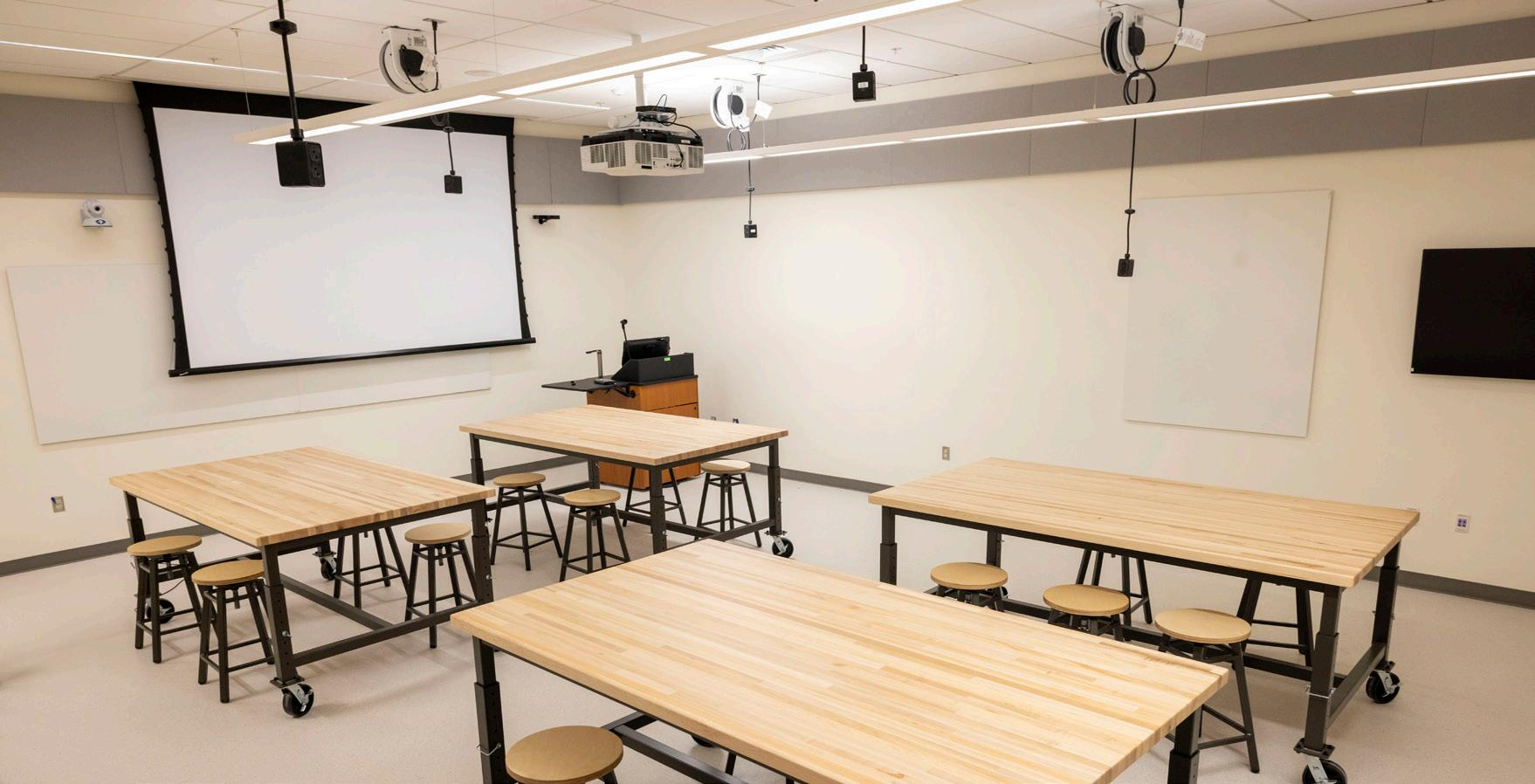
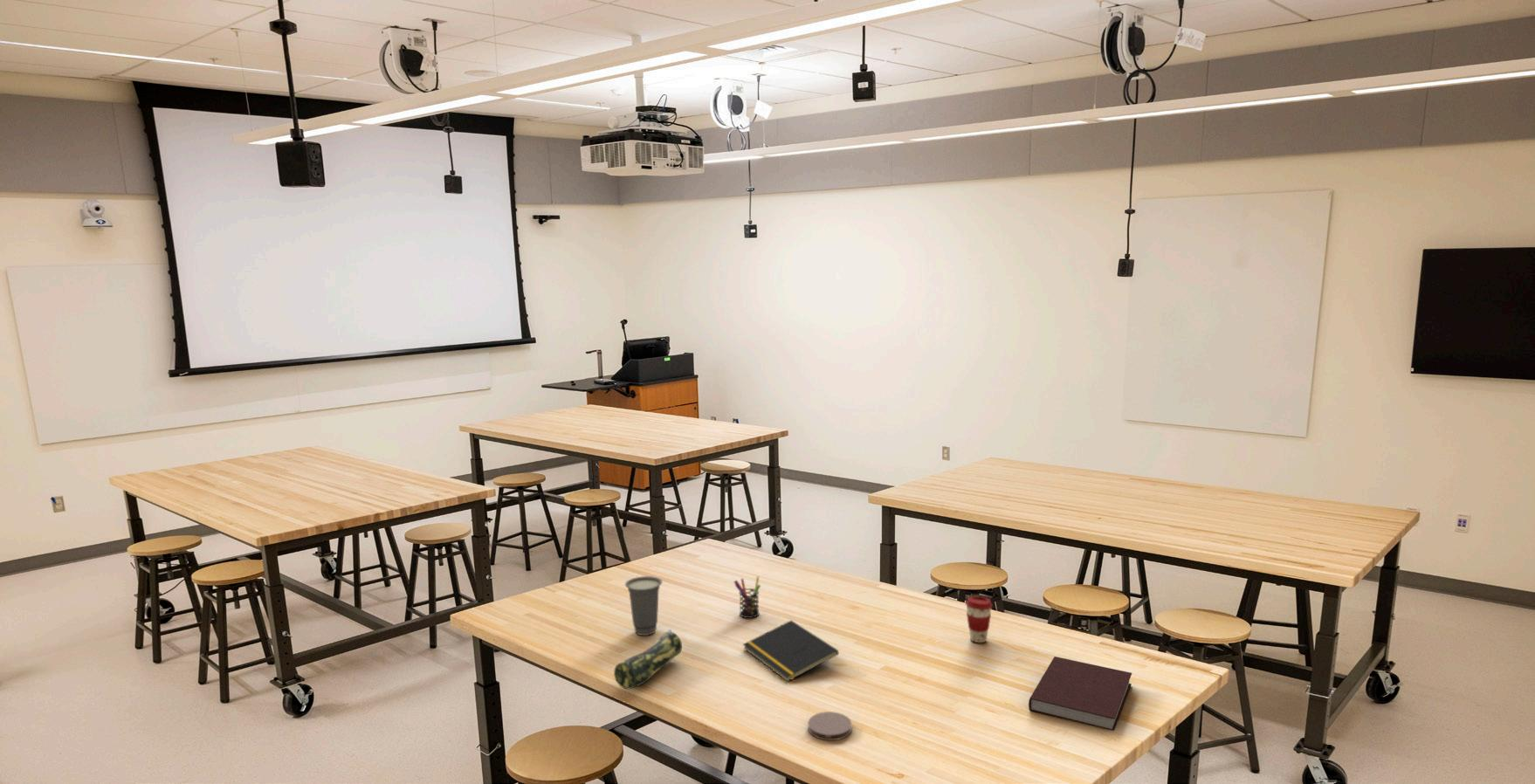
+ coaster [807,711,853,741]
+ notebook [1028,656,1132,732]
+ pen holder [733,575,761,619]
+ notepad [742,620,840,683]
+ coffee cup [965,595,994,643]
+ cup [624,575,663,636]
+ pencil case [613,629,683,691]
